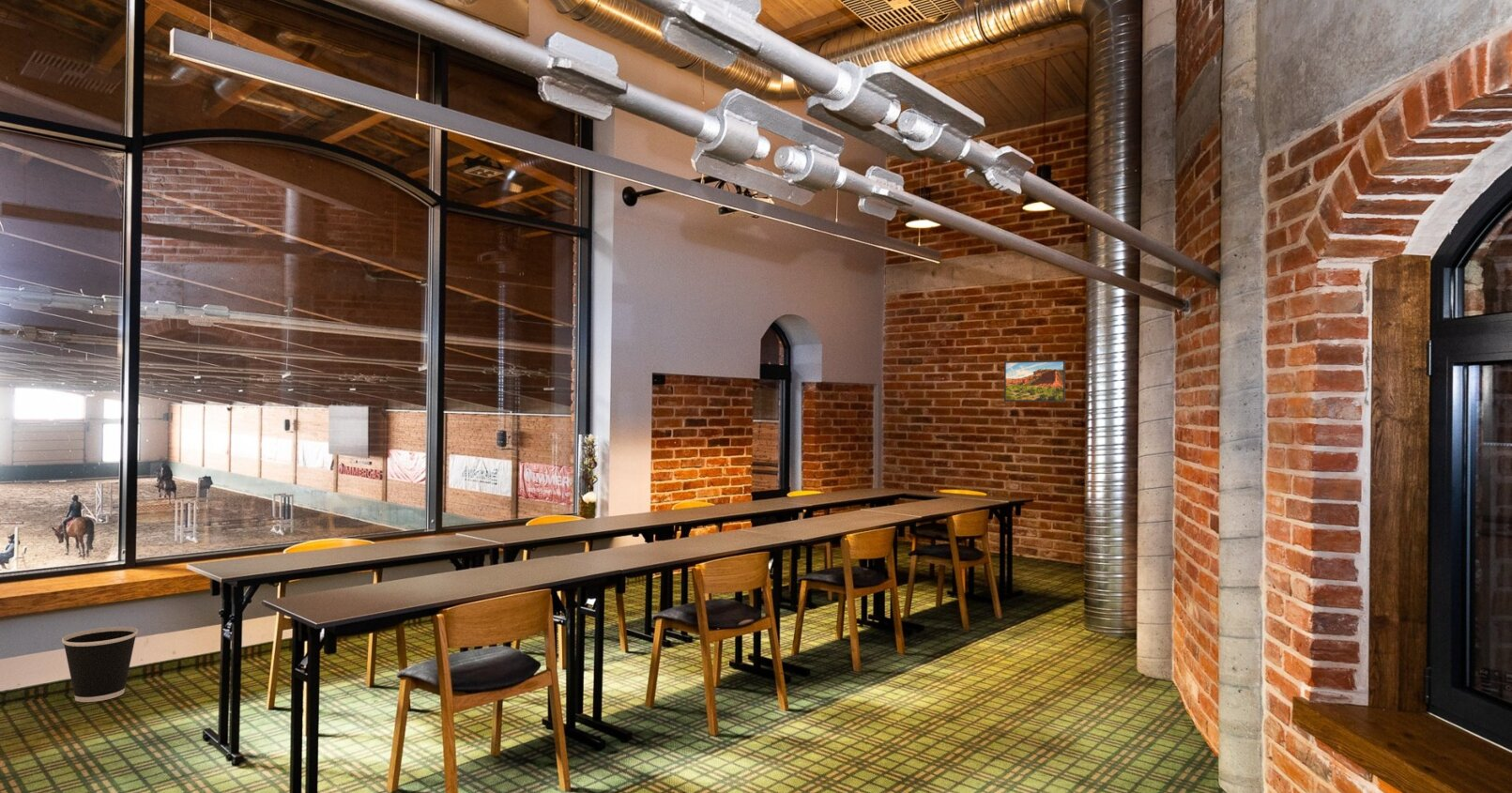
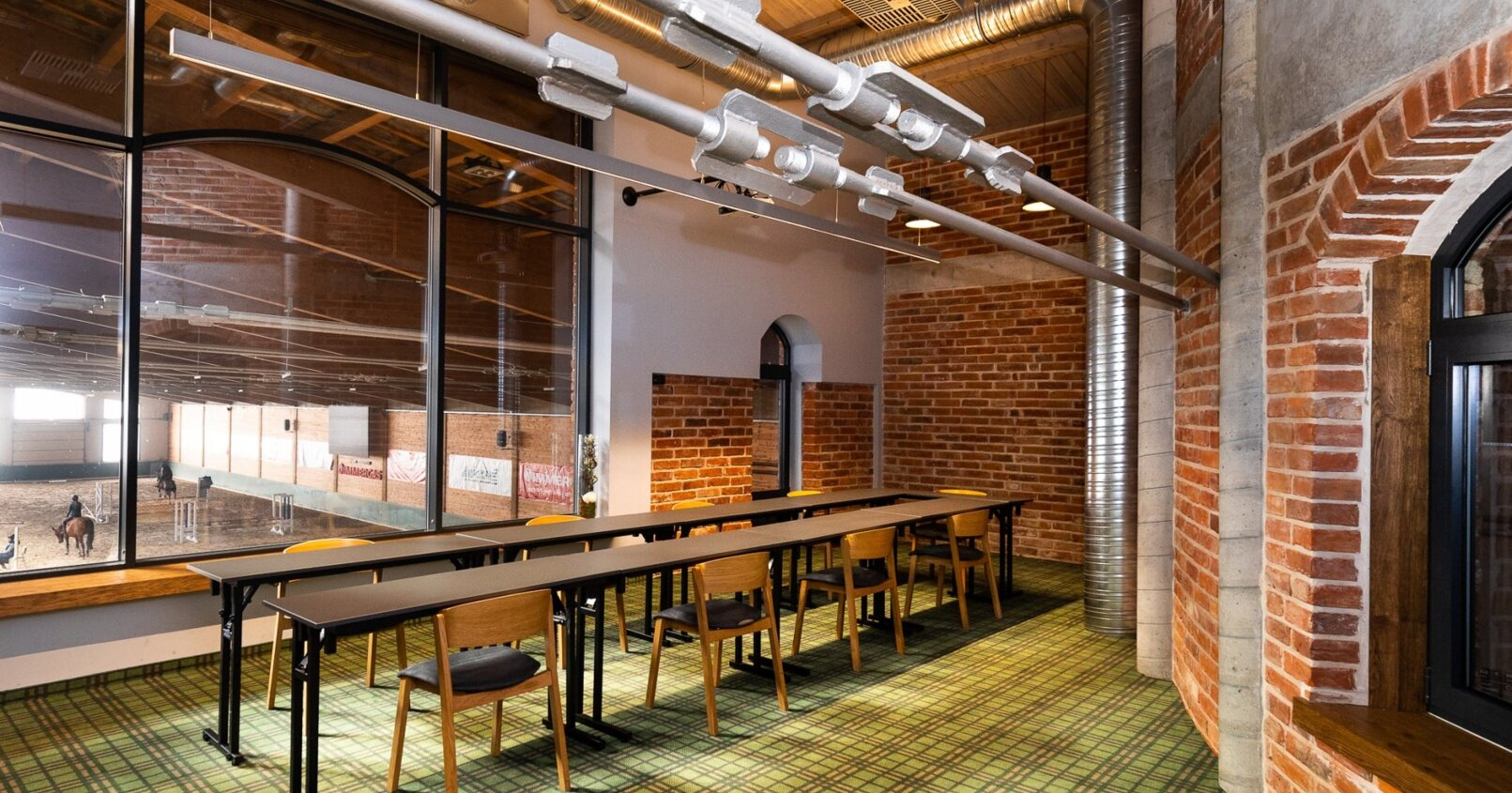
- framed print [1003,359,1066,403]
- wastebasket [61,626,139,703]
